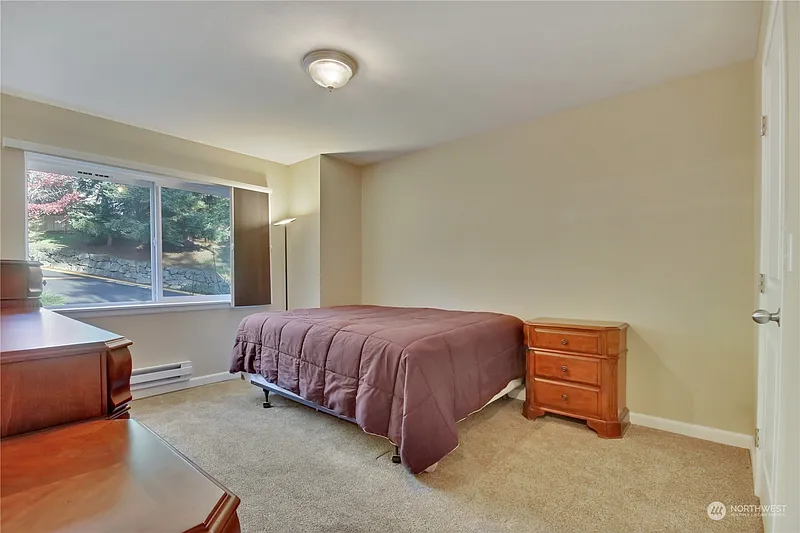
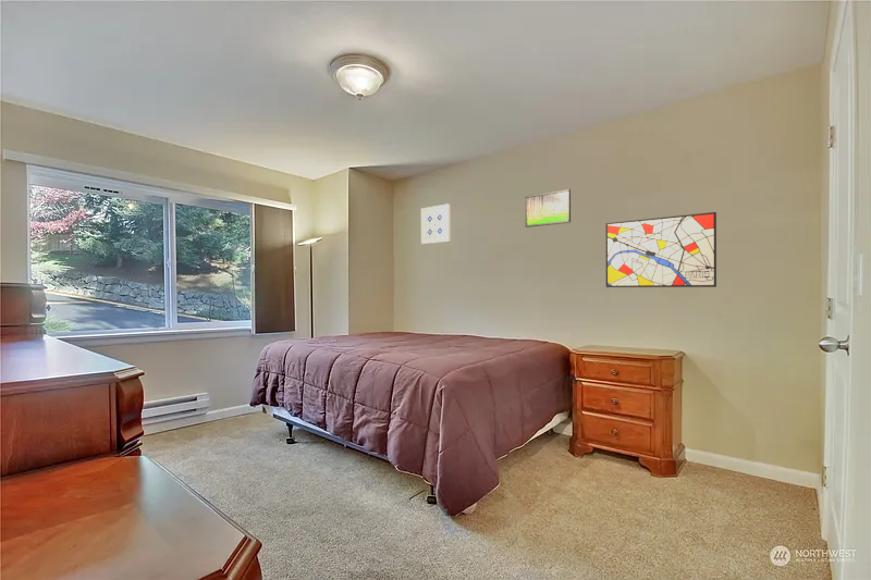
+ wall art [604,211,717,288]
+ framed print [524,188,572,229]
+ wall art [420,202,451,245]
